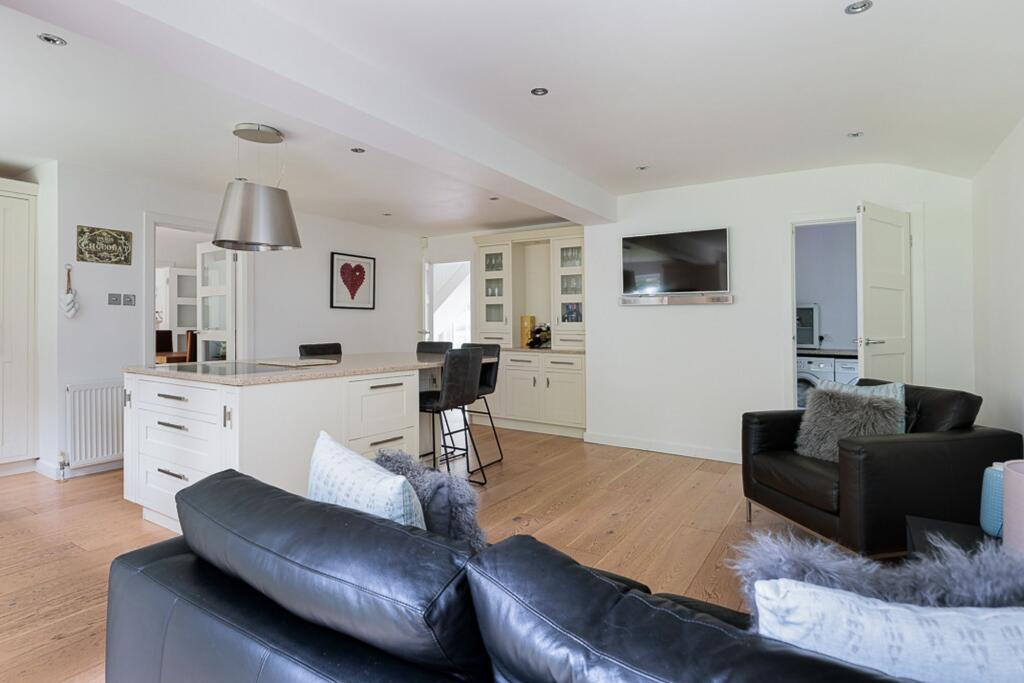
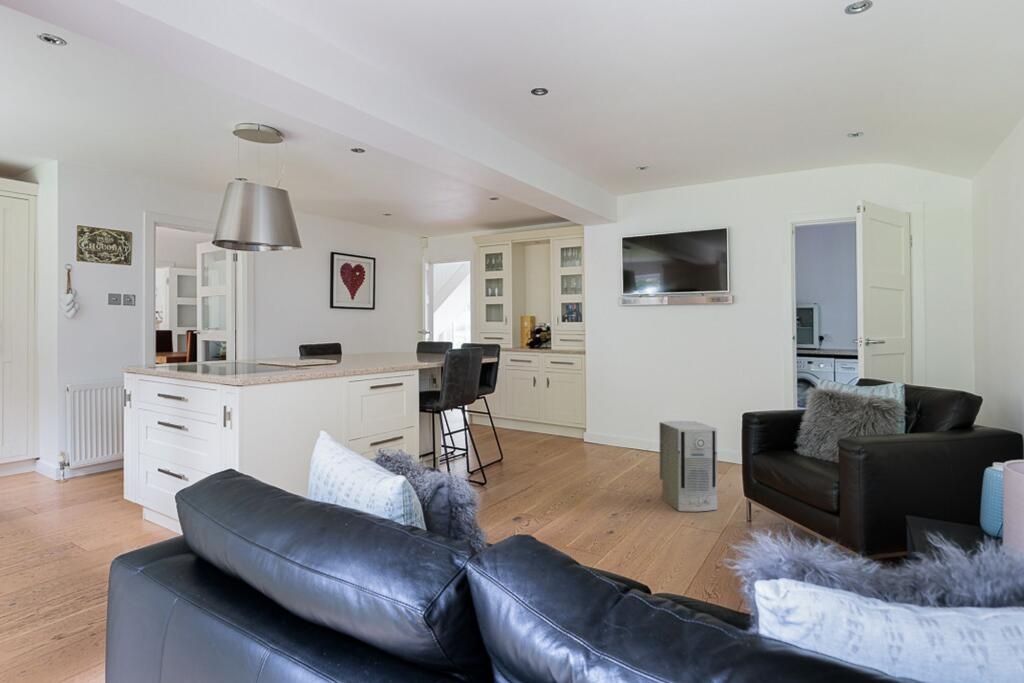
+ air purifier [659,420,718,512]
